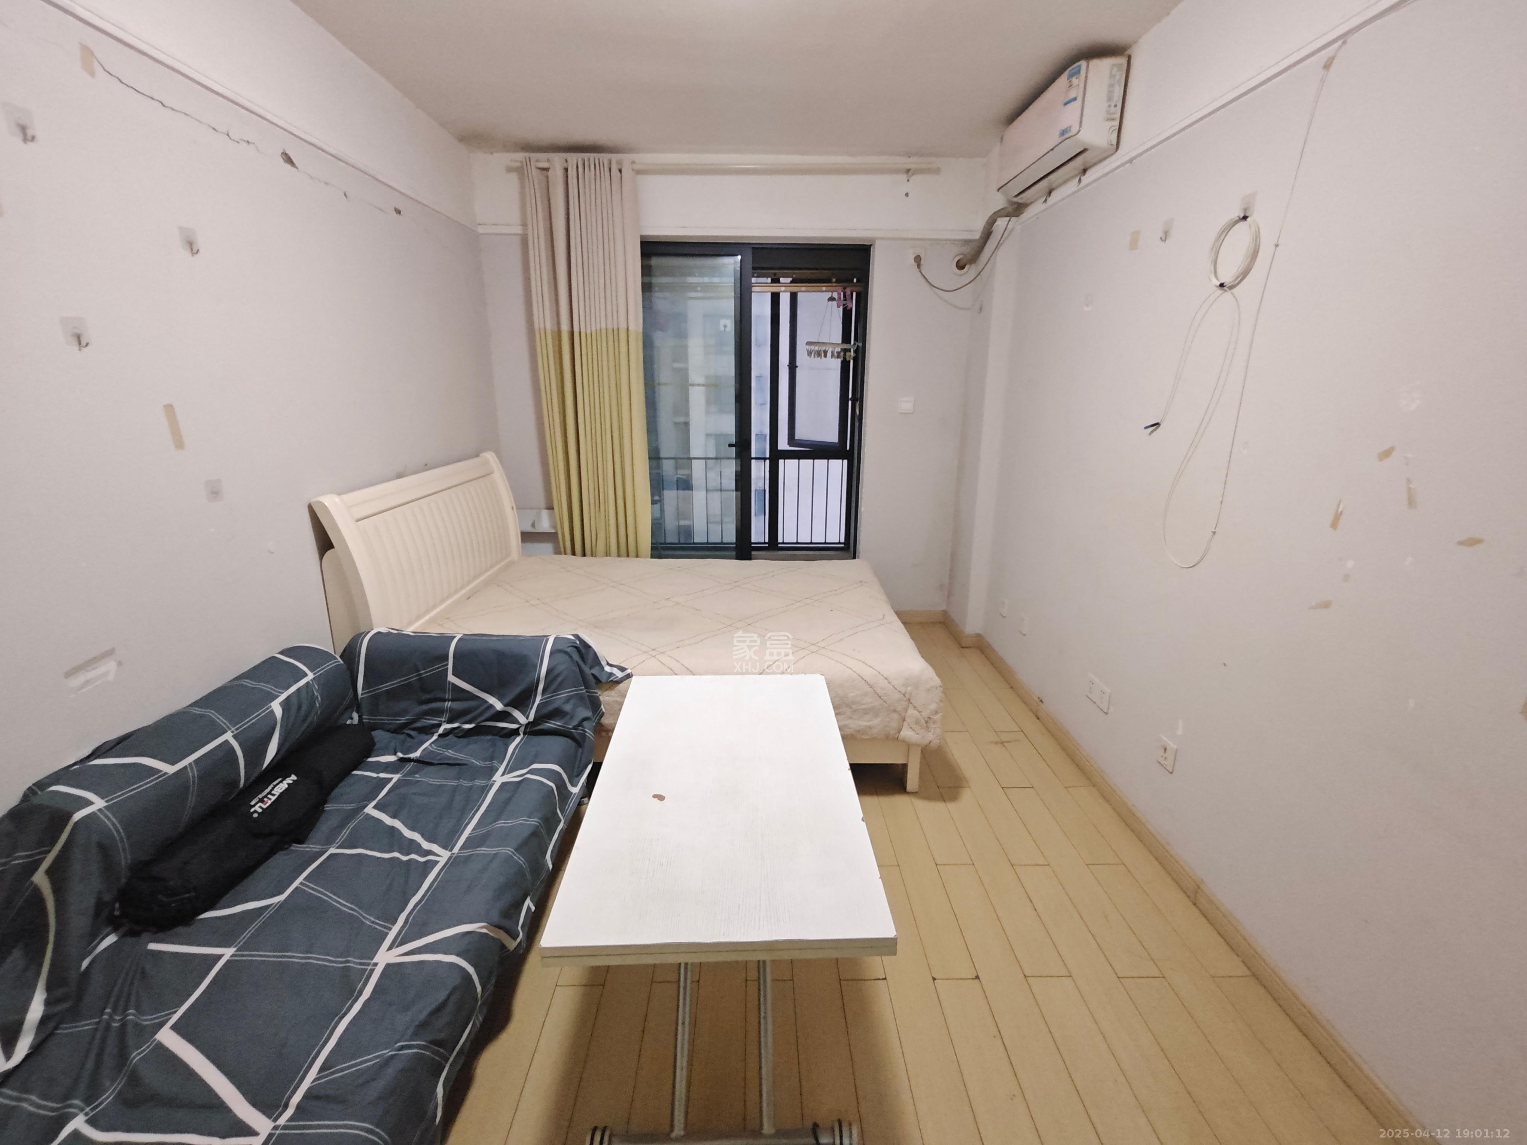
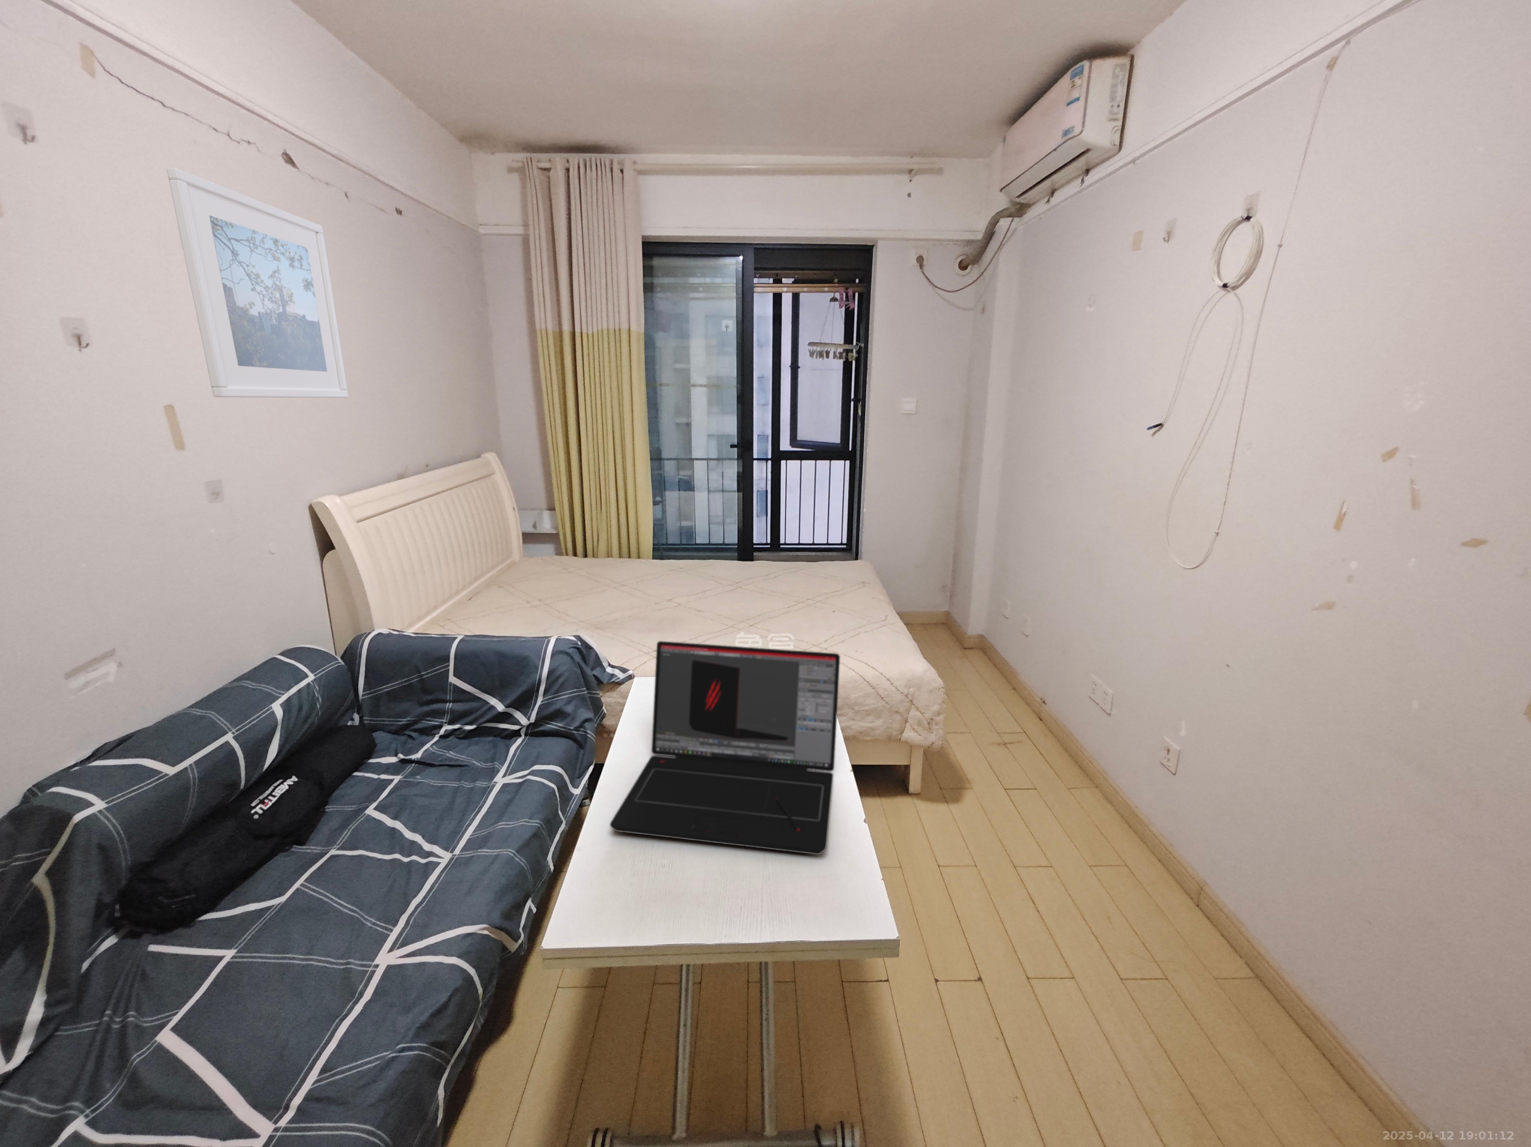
+ laptop [610,641,840,855]
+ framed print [166,167,348,398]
